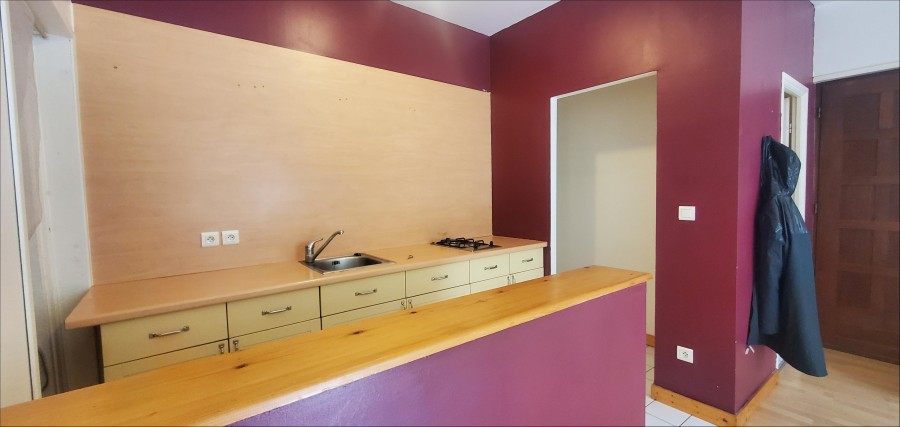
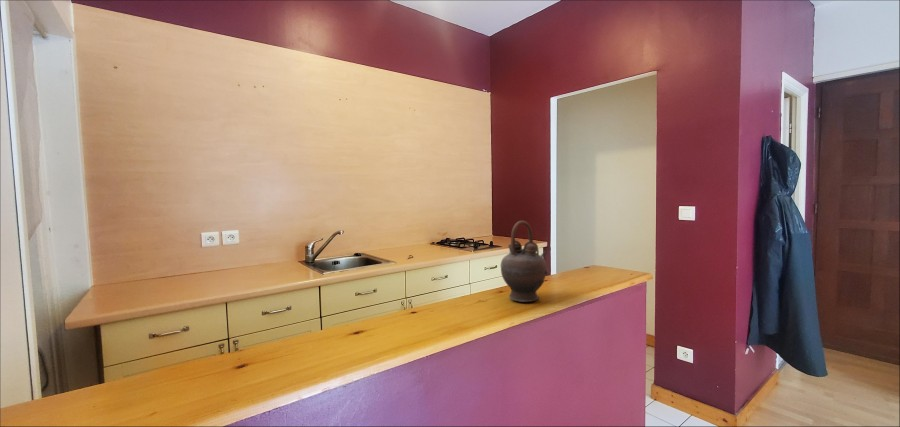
+ teapot [500,220,549,303]
